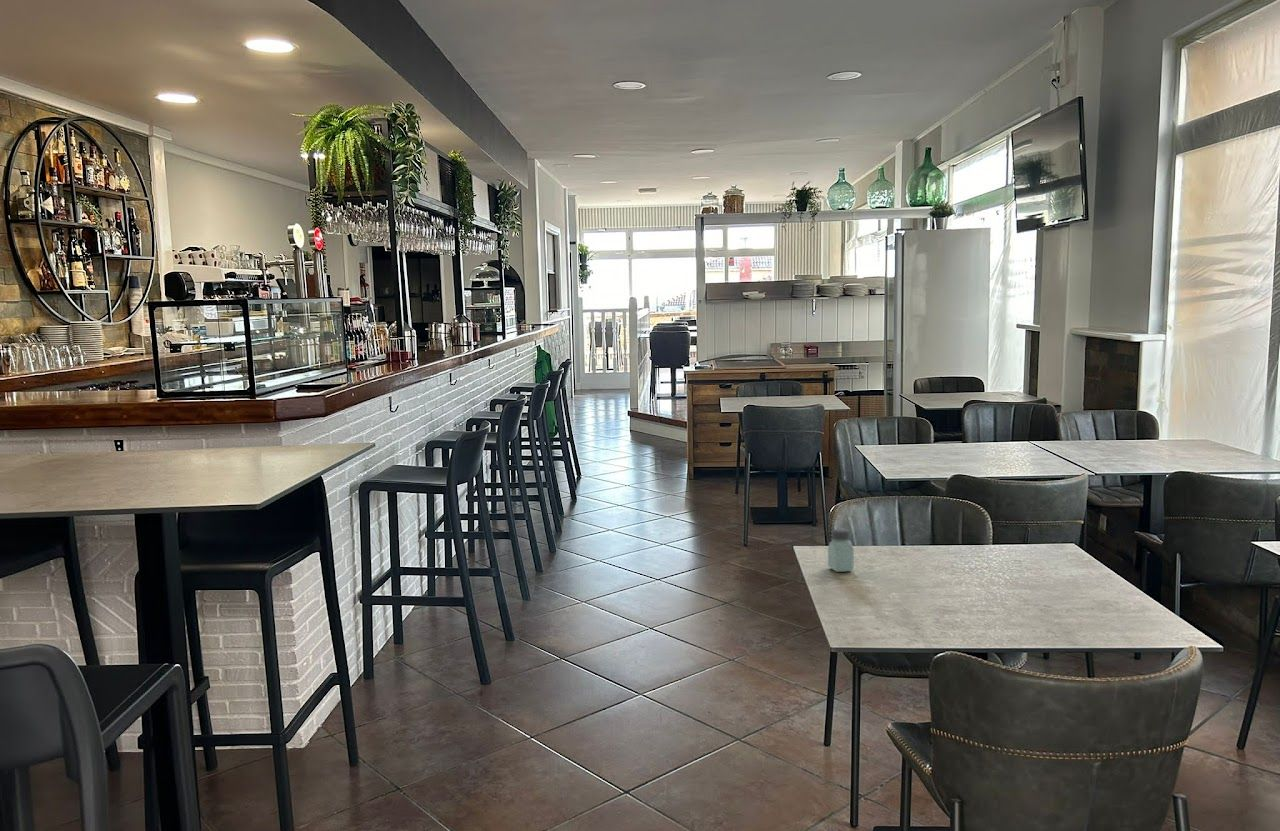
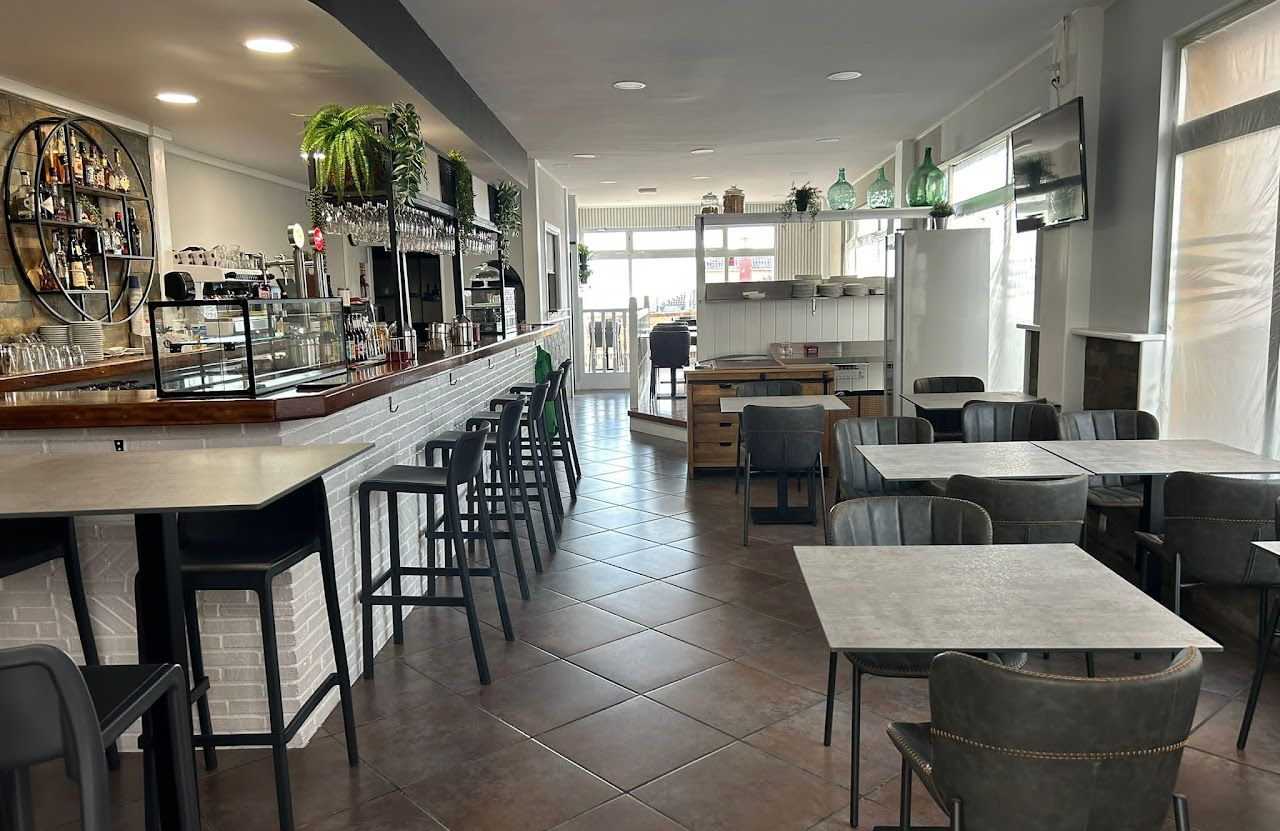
- saltshaker [827,527,855,573]
